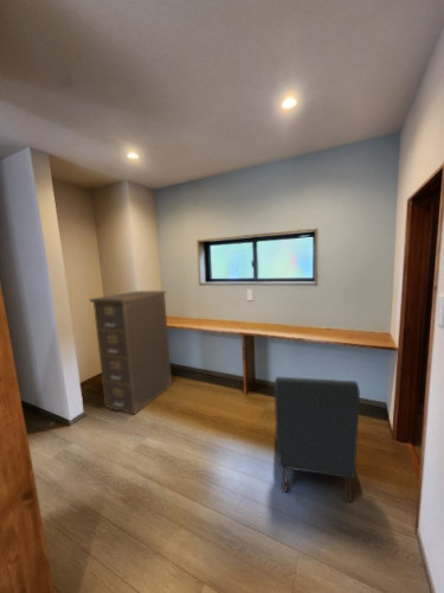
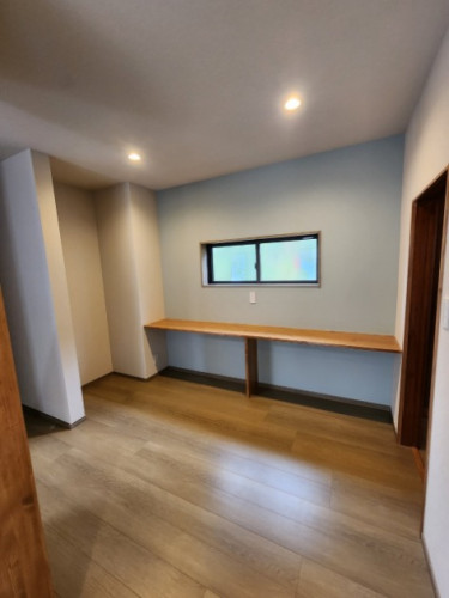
- filing cabinet [89,289,173,415]
- chair [274,376,361,503]
